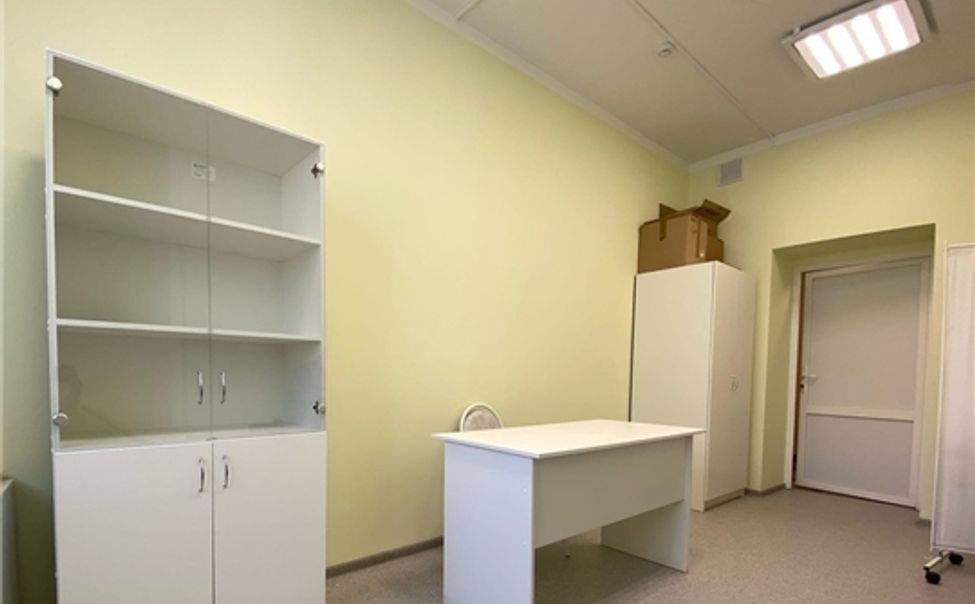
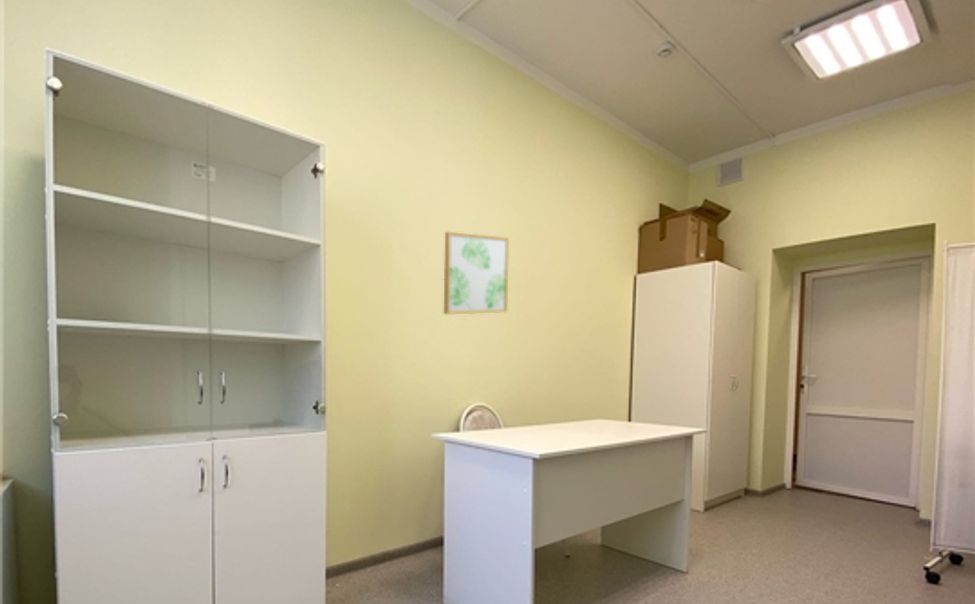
+ wall art [443,231,510,315]
